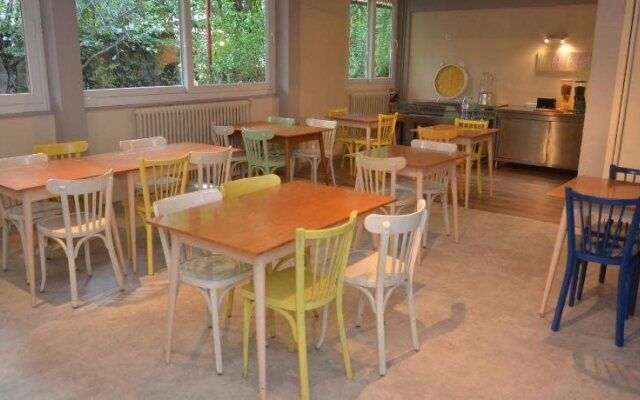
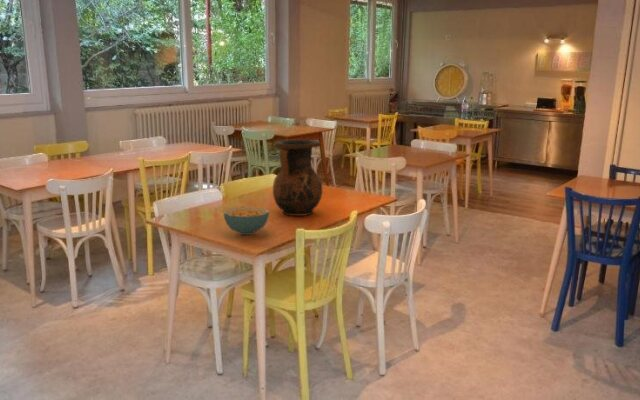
+ cereal bowl [222,205,270,236]
+ vase [272,138,323,217]
